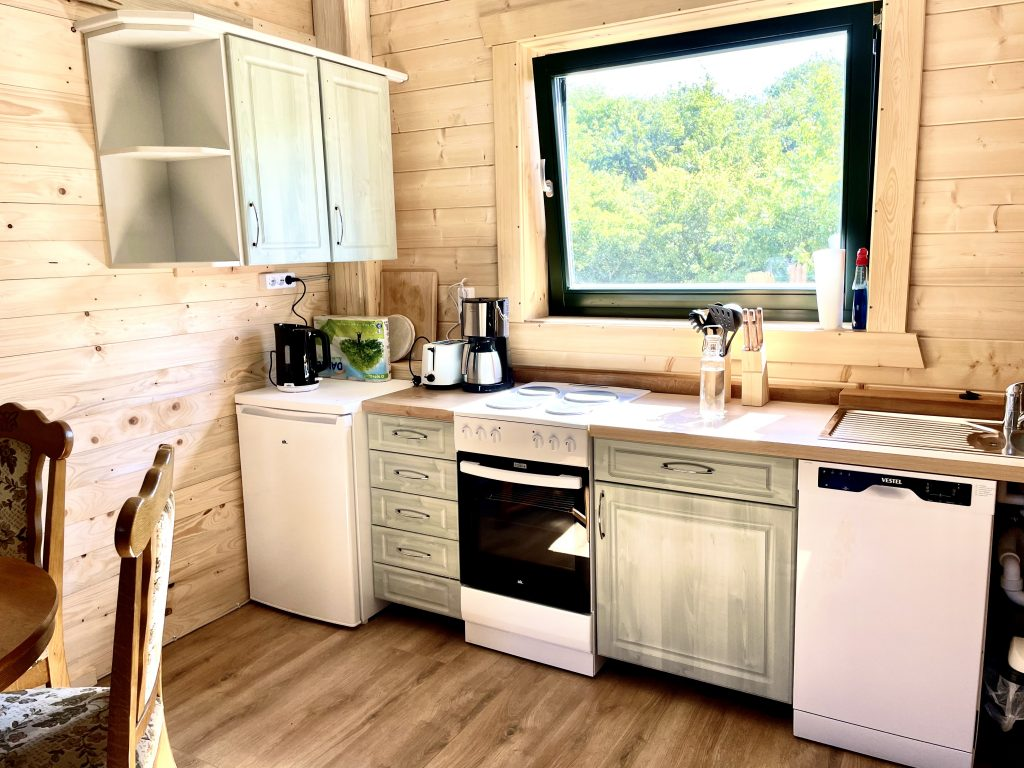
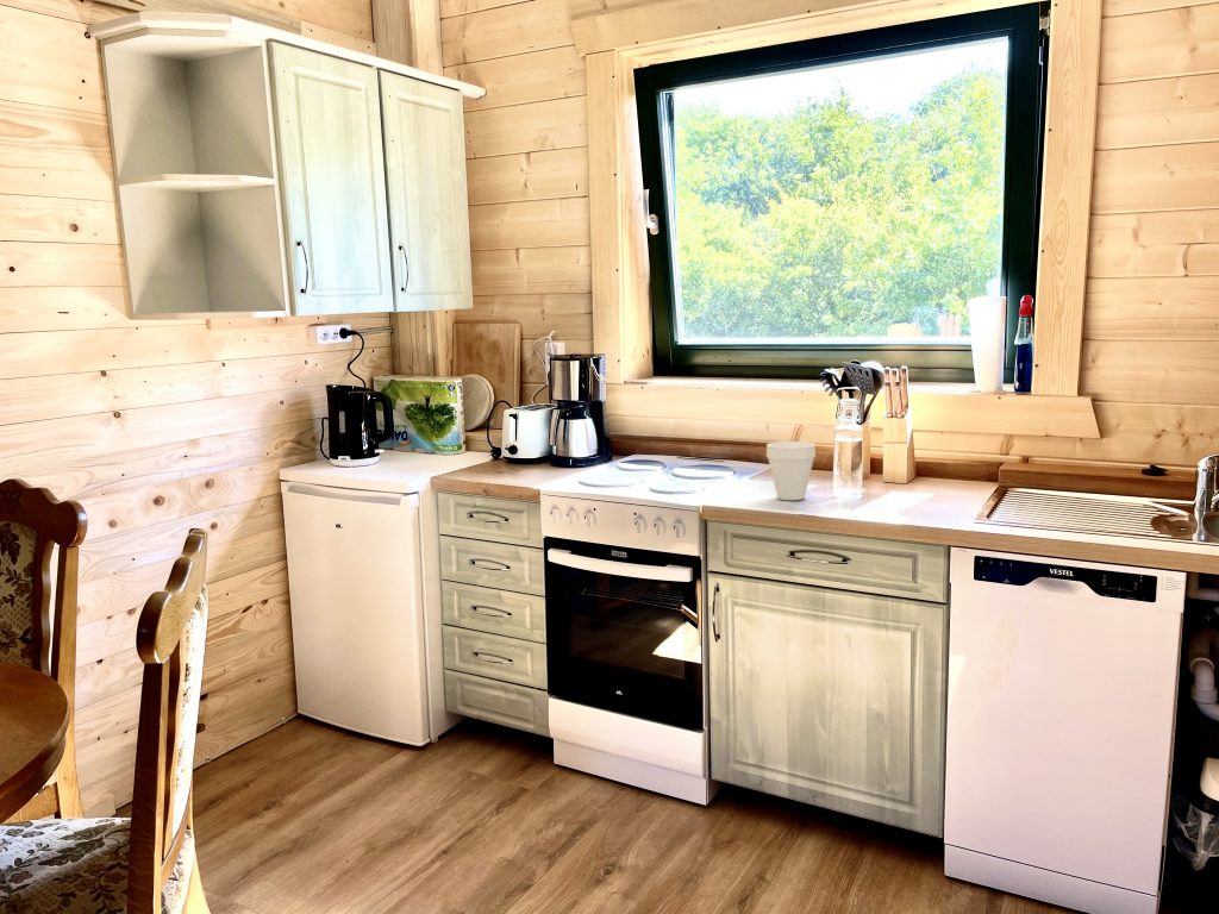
+ cup [765,440,817,501]
